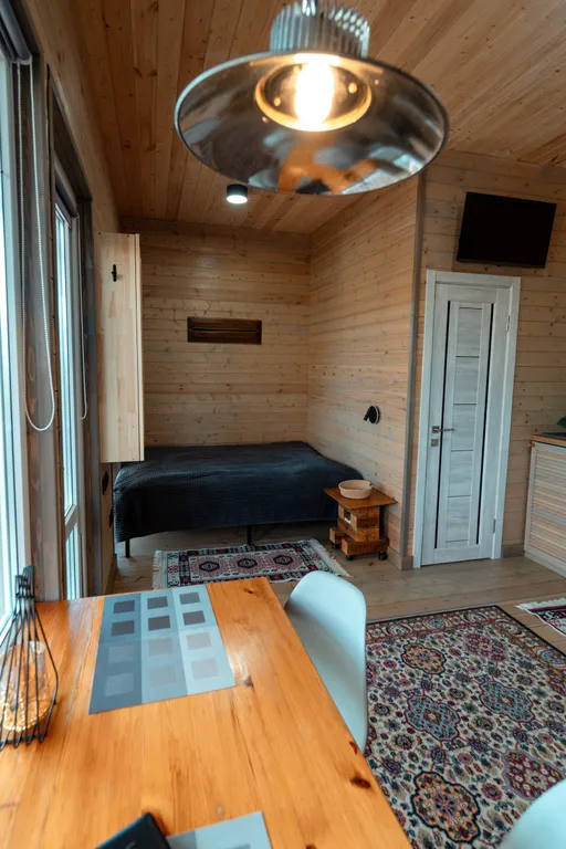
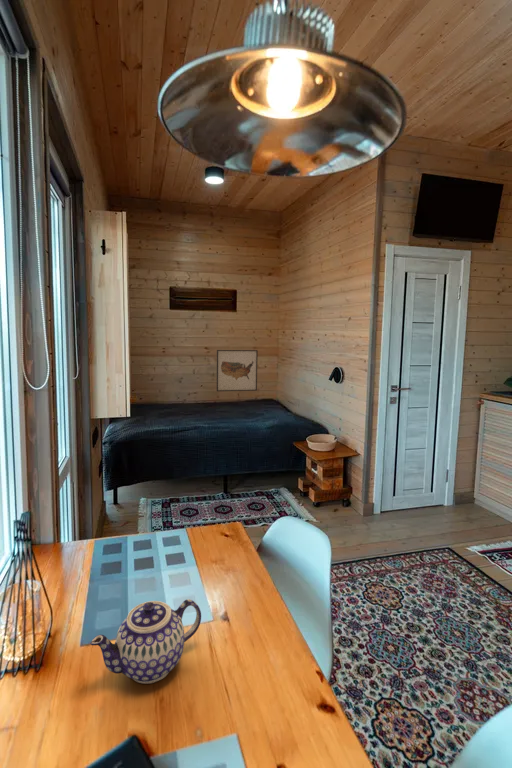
+ teapot [90,598,202,685]
+ wall art [216,349,259,392]
